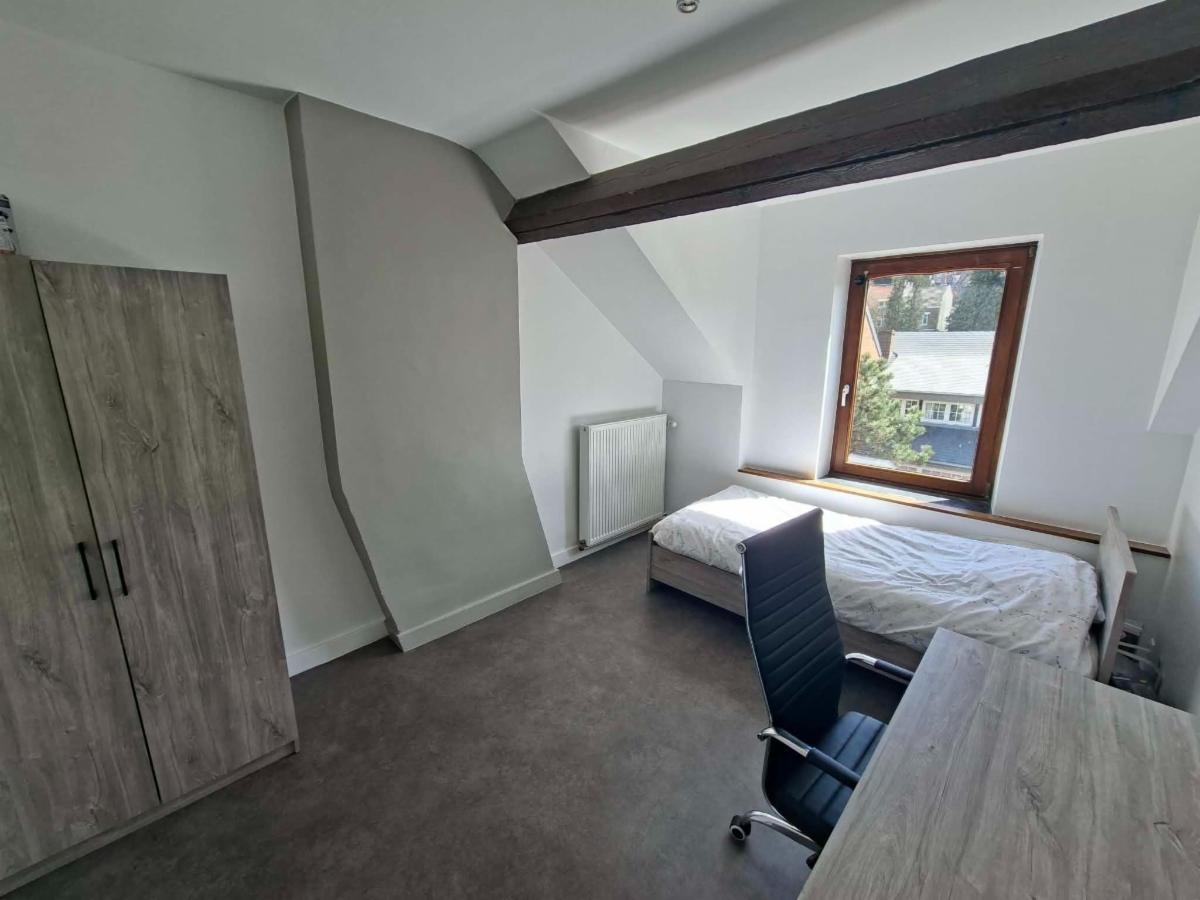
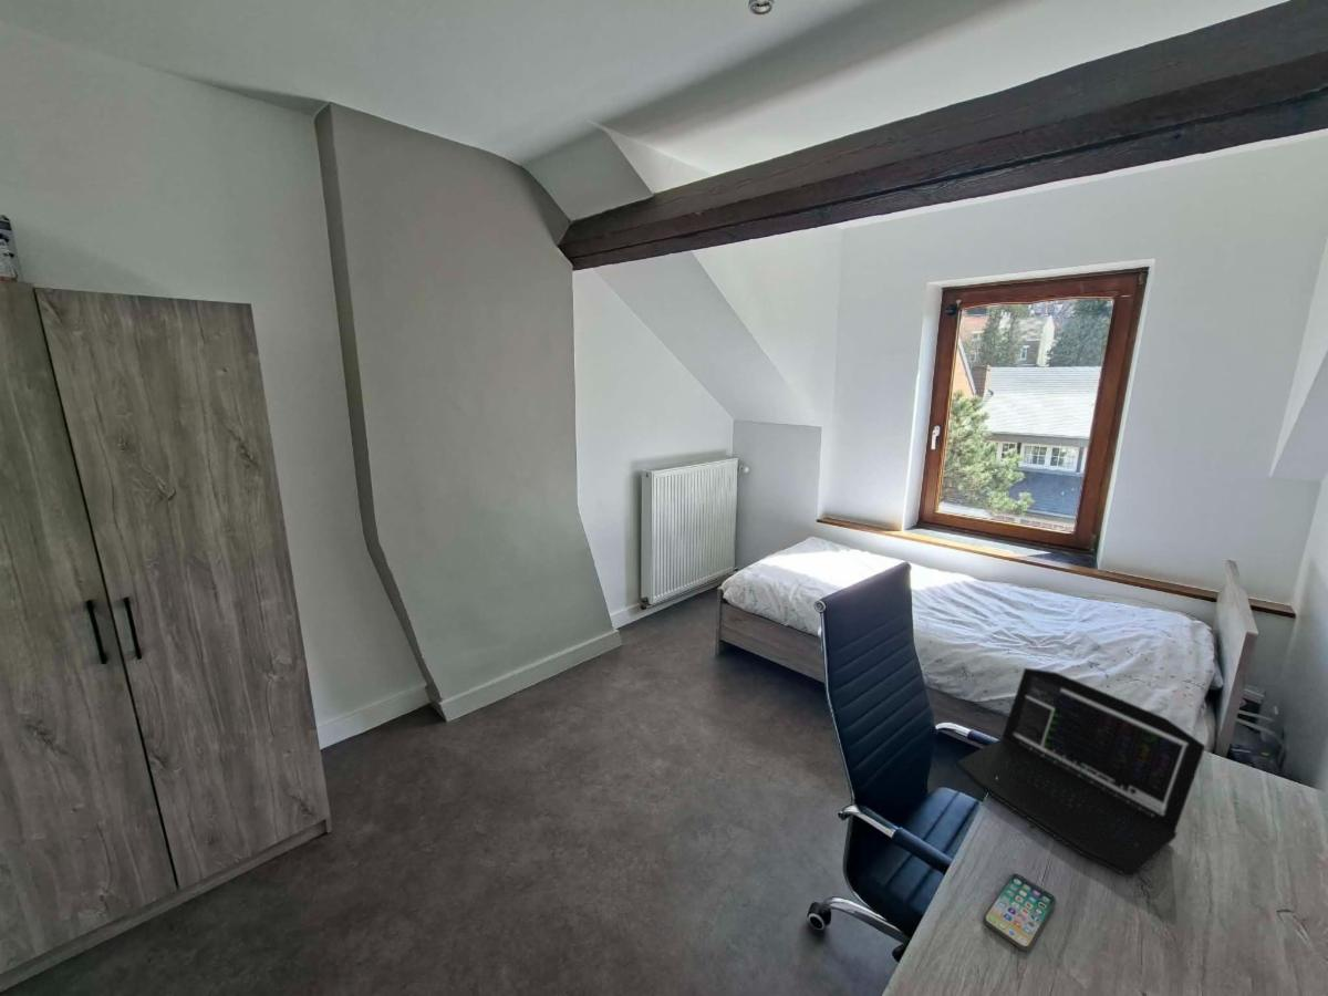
+ laptop [956,667,1206,879]
+ smartphone [982,872,1058,952]
